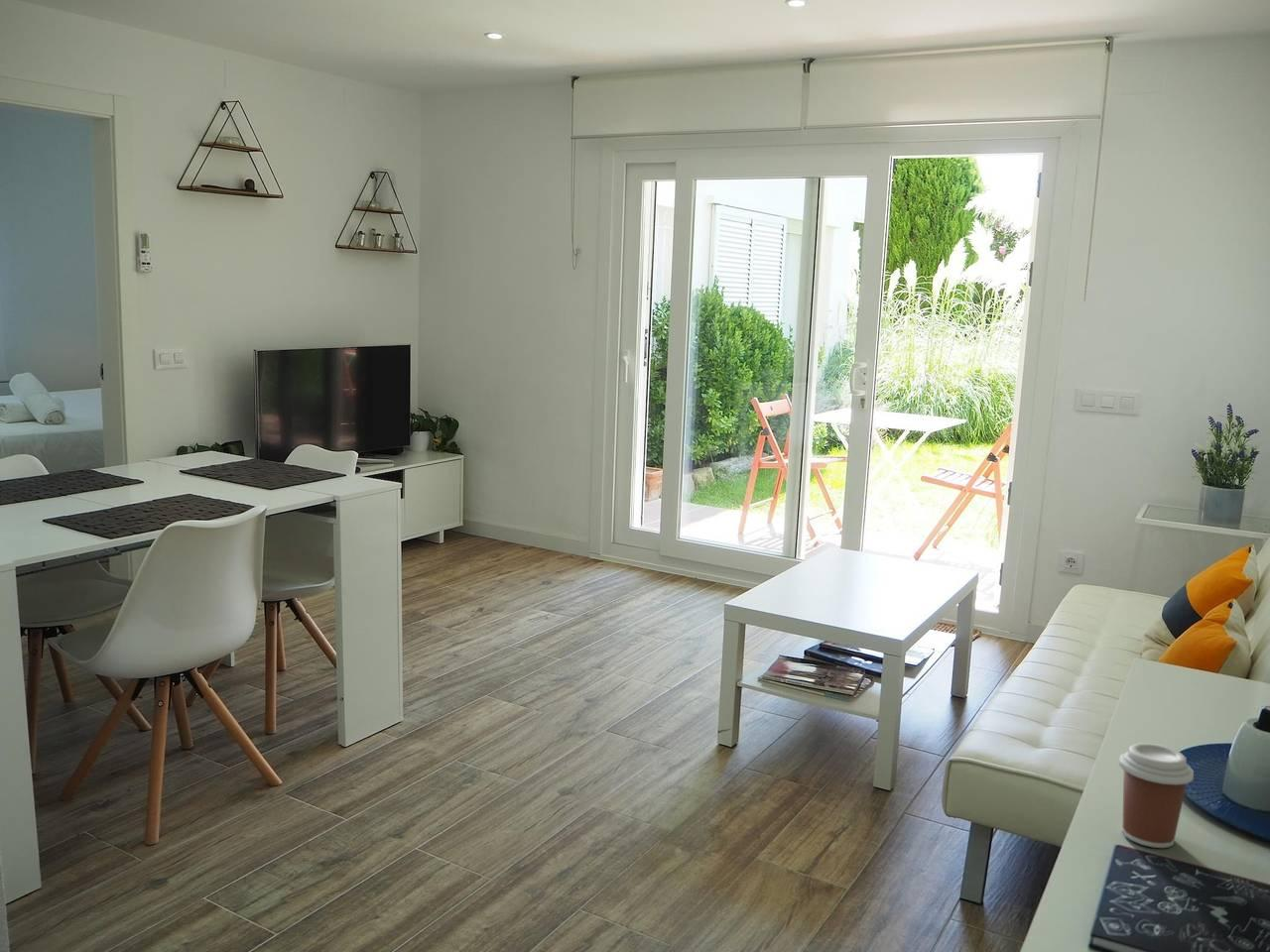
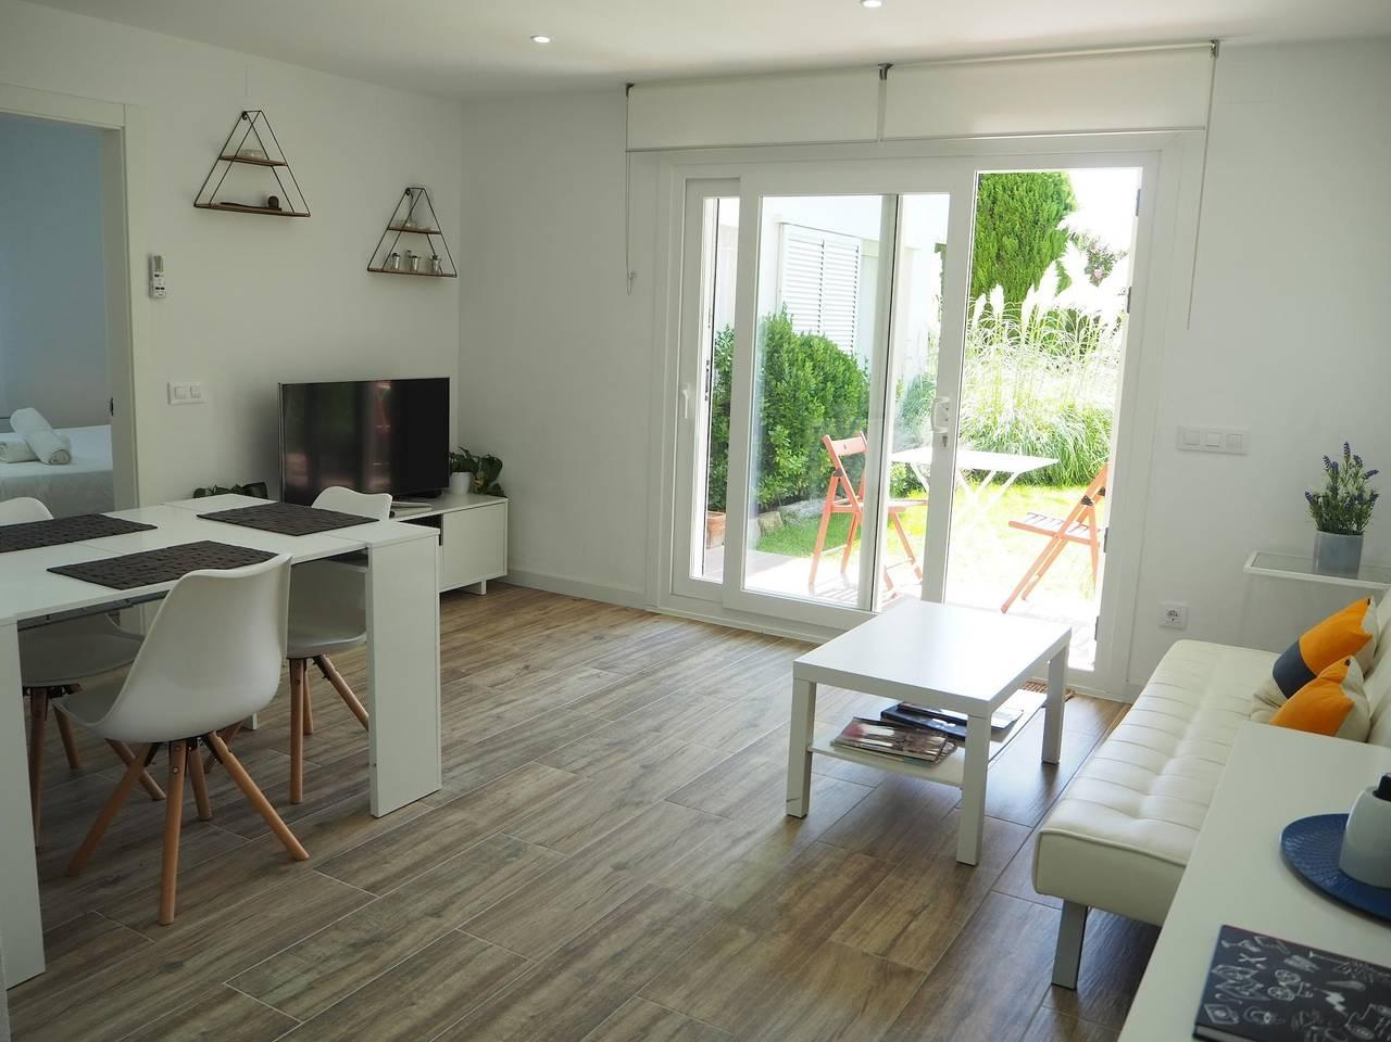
- coffee cup [1118,742,1195,849]
